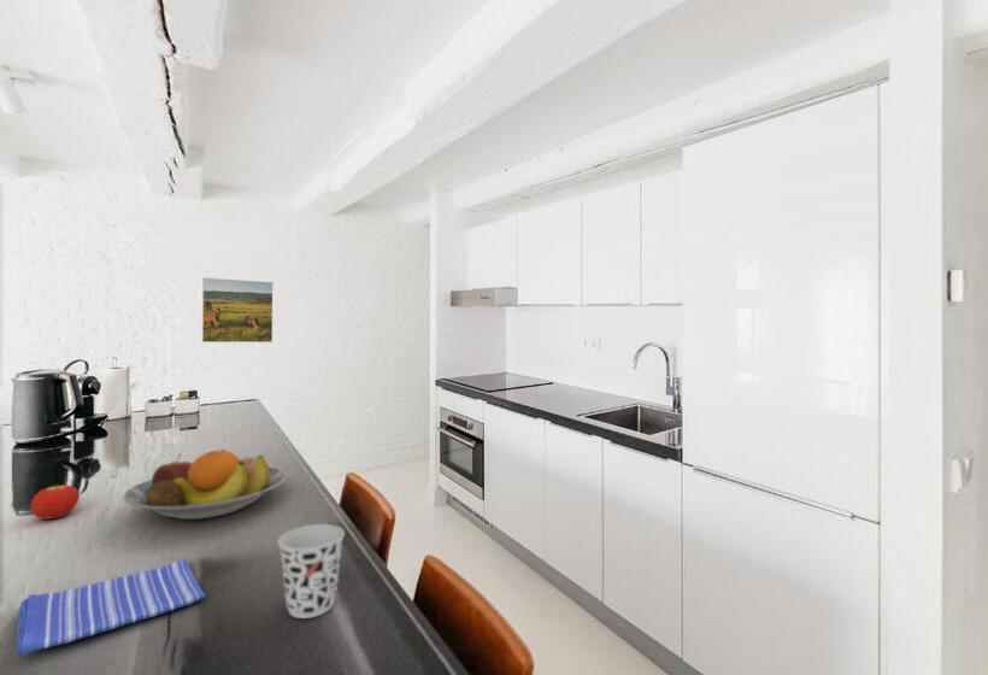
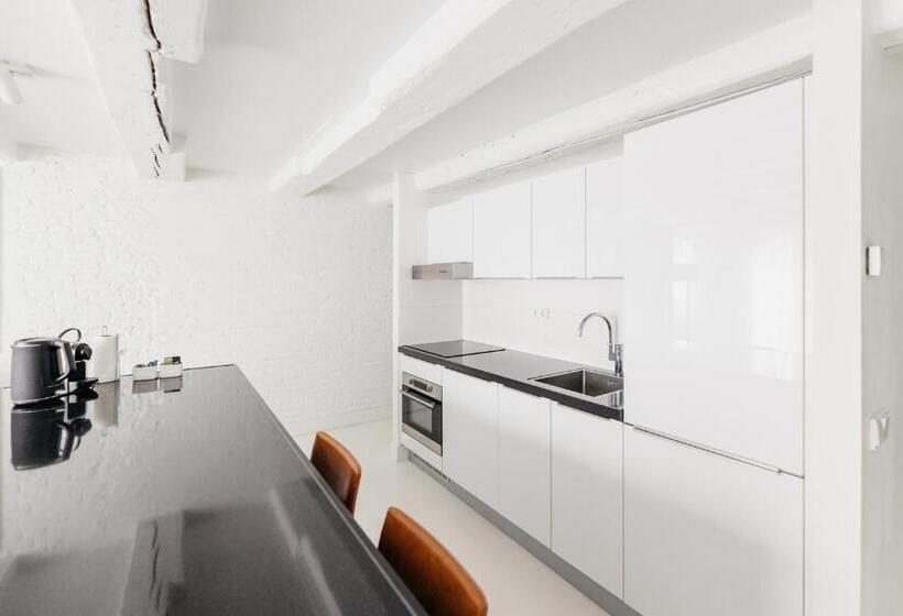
- fruit bowl [123,448,287,521]
- fruit [29,482,81,521]
- dish towel [14,558,207,657]
- cup [276,523,346,620]
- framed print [201,276,274,344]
